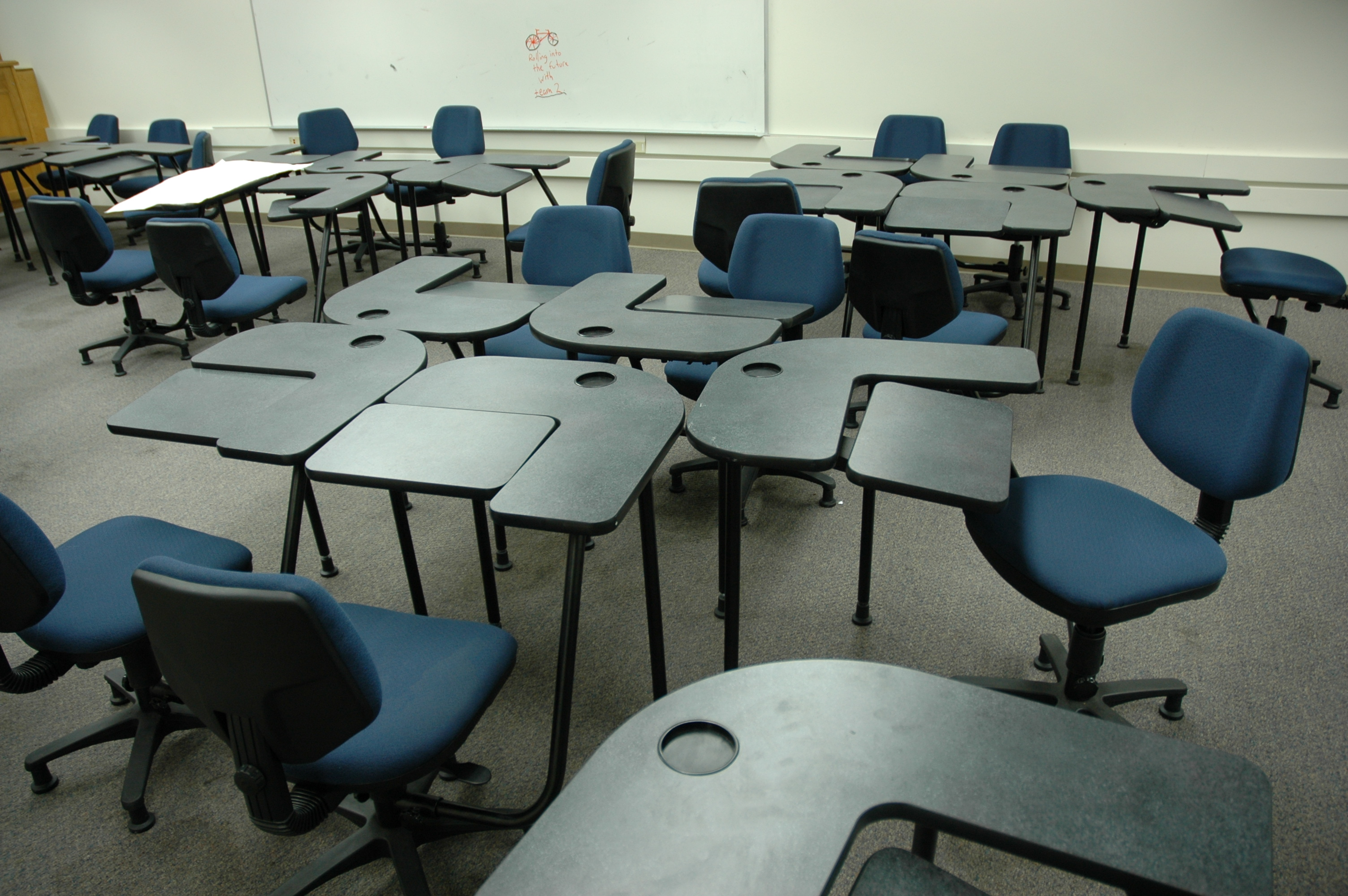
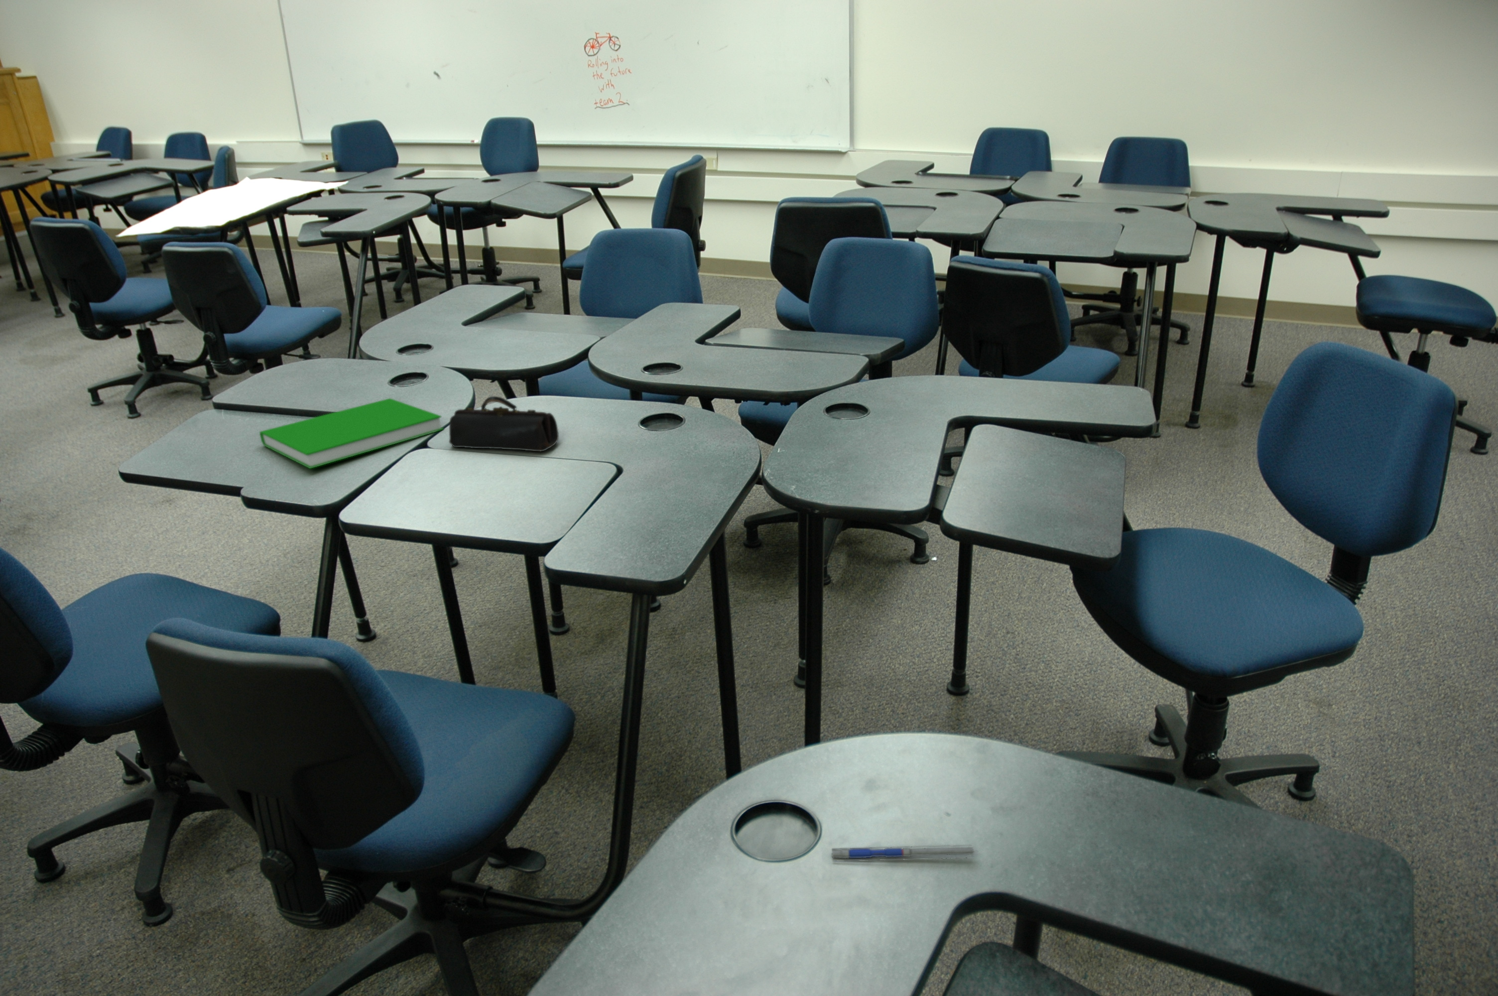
+ book [259,398,445,469]
+ pencil case [449,396,559,452]
+ pen [831,844,978,861]
